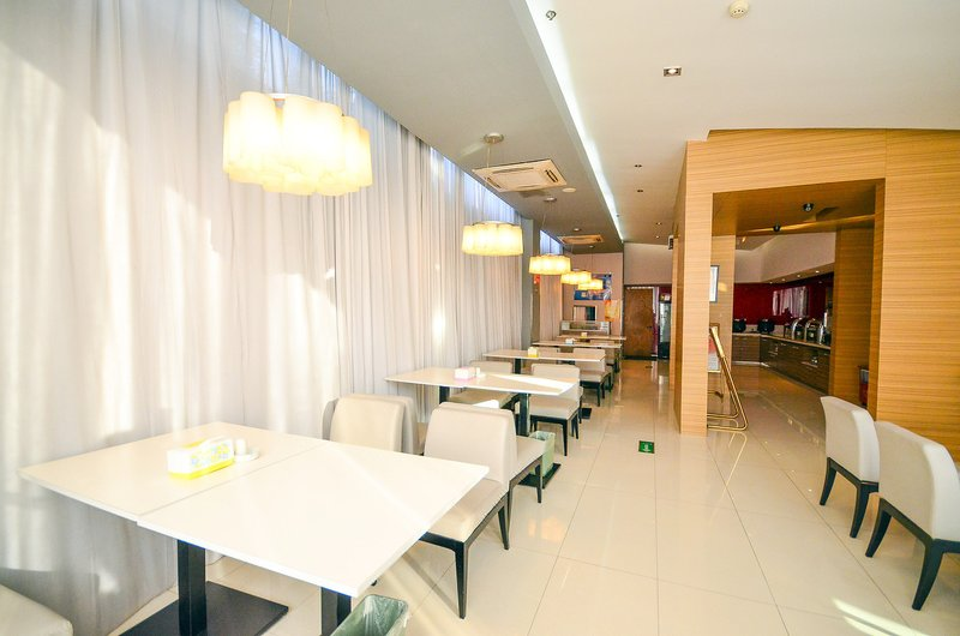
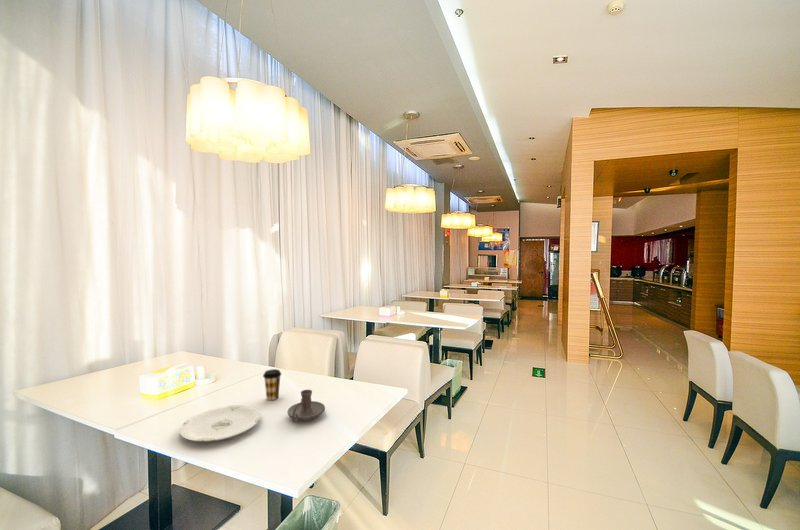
+ candle holder [286,389,326,423]
+ plate [179,404,262,443]
+ coffee cup [262,368,282,401]
